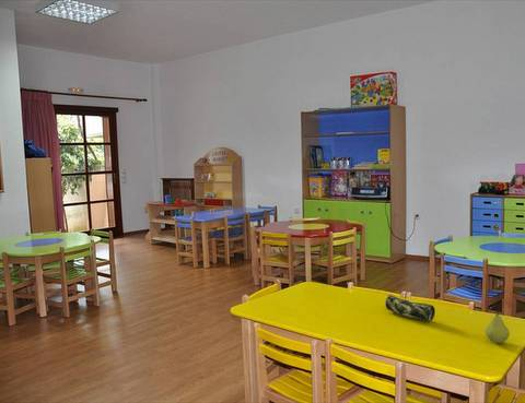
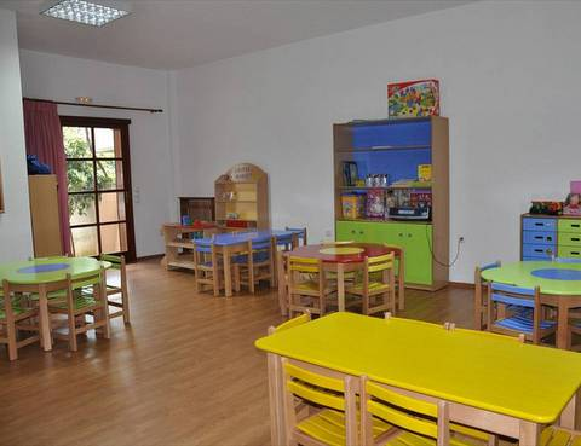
- fruit [485,310,511,344]
- pencil case [384,294,436,322]
